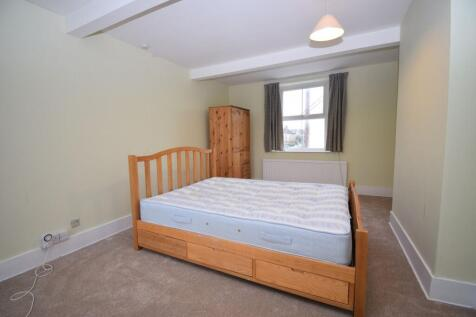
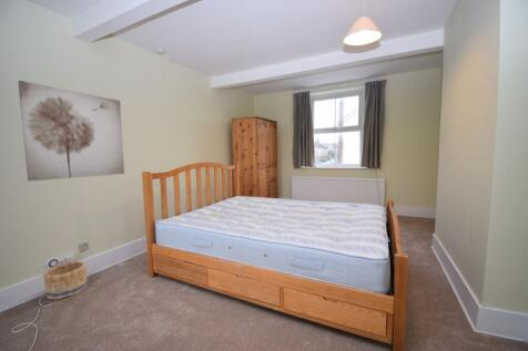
+ basket [42,260,89,301]
+ wall art [17,80,125,183]
